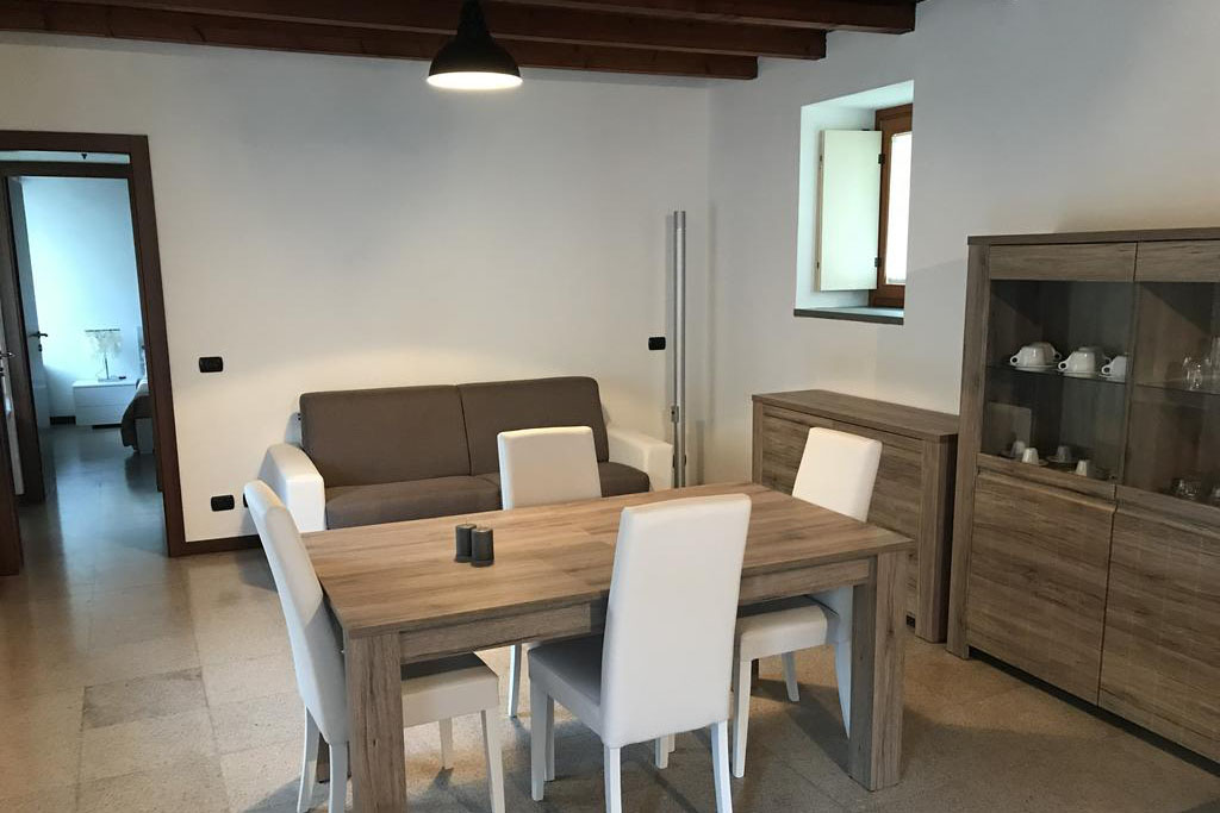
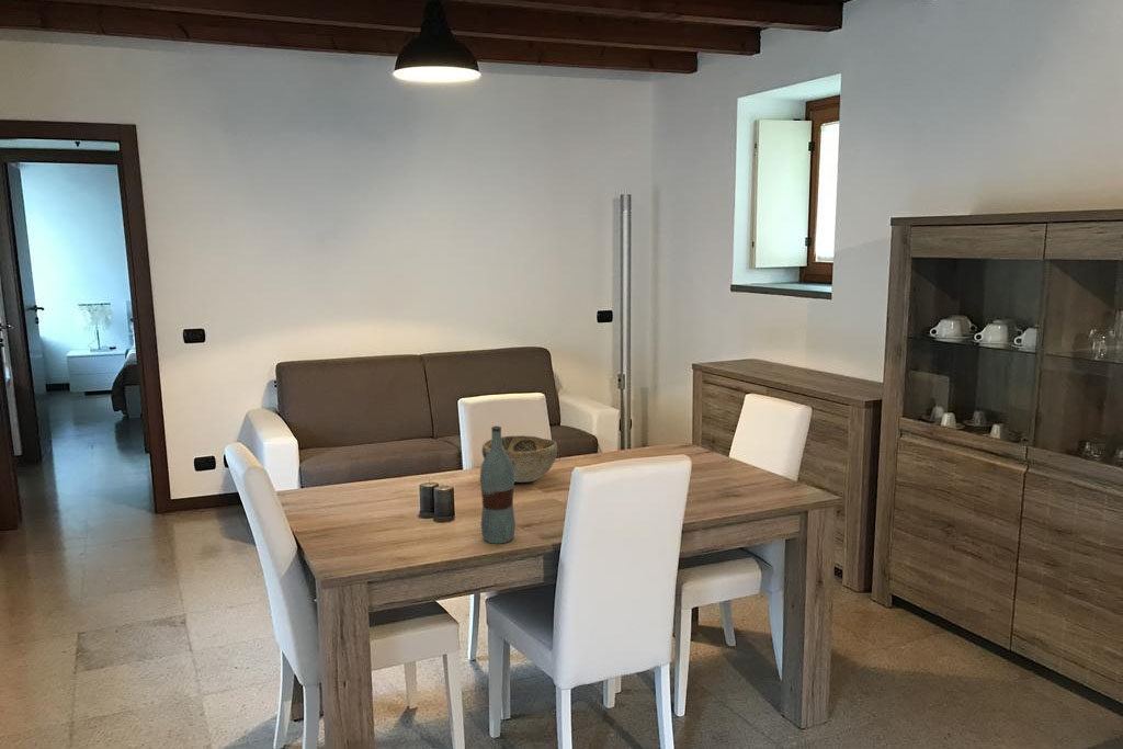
+ decorative bowl [481,434,558,484]
+ bottle [479,425,517,544]
